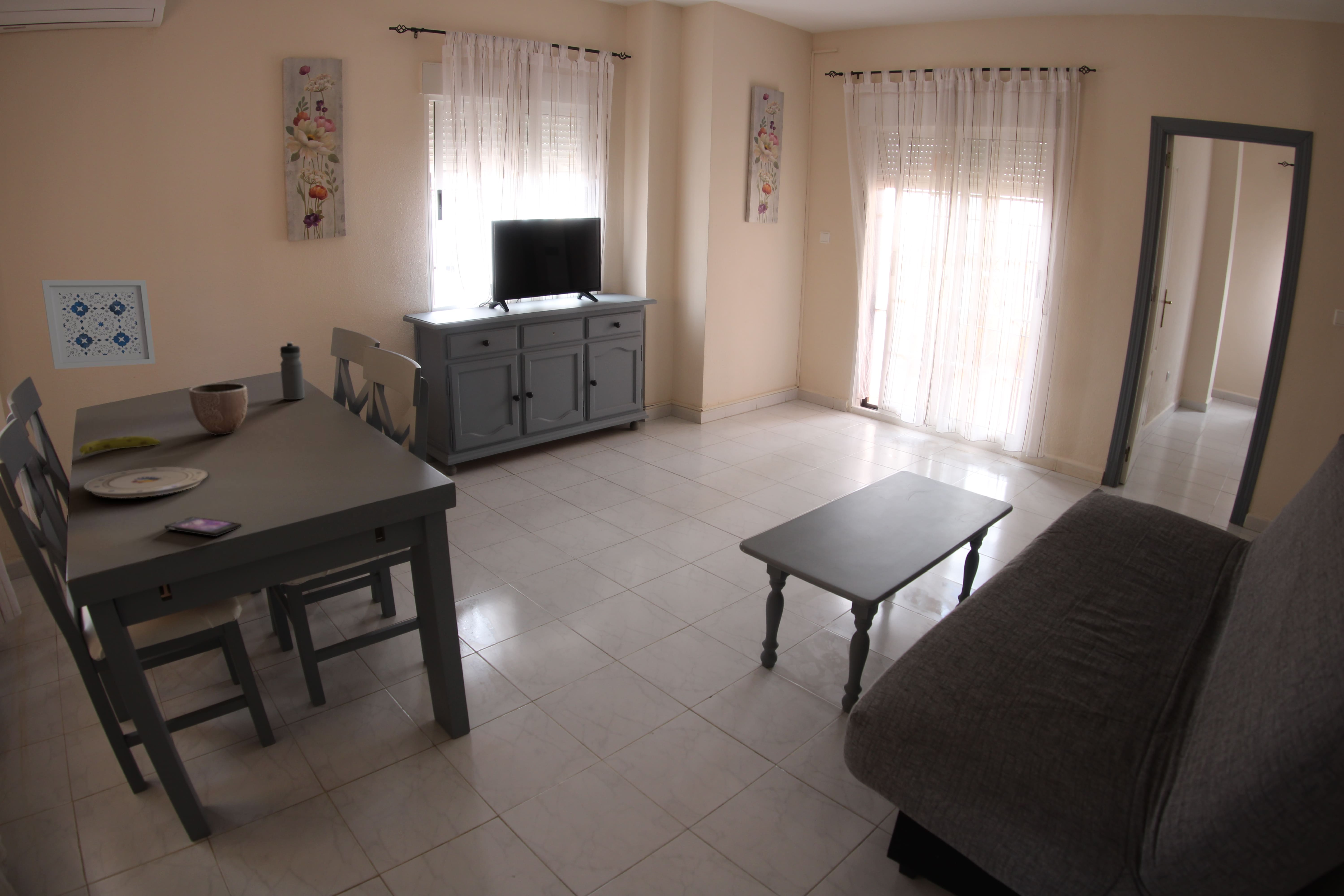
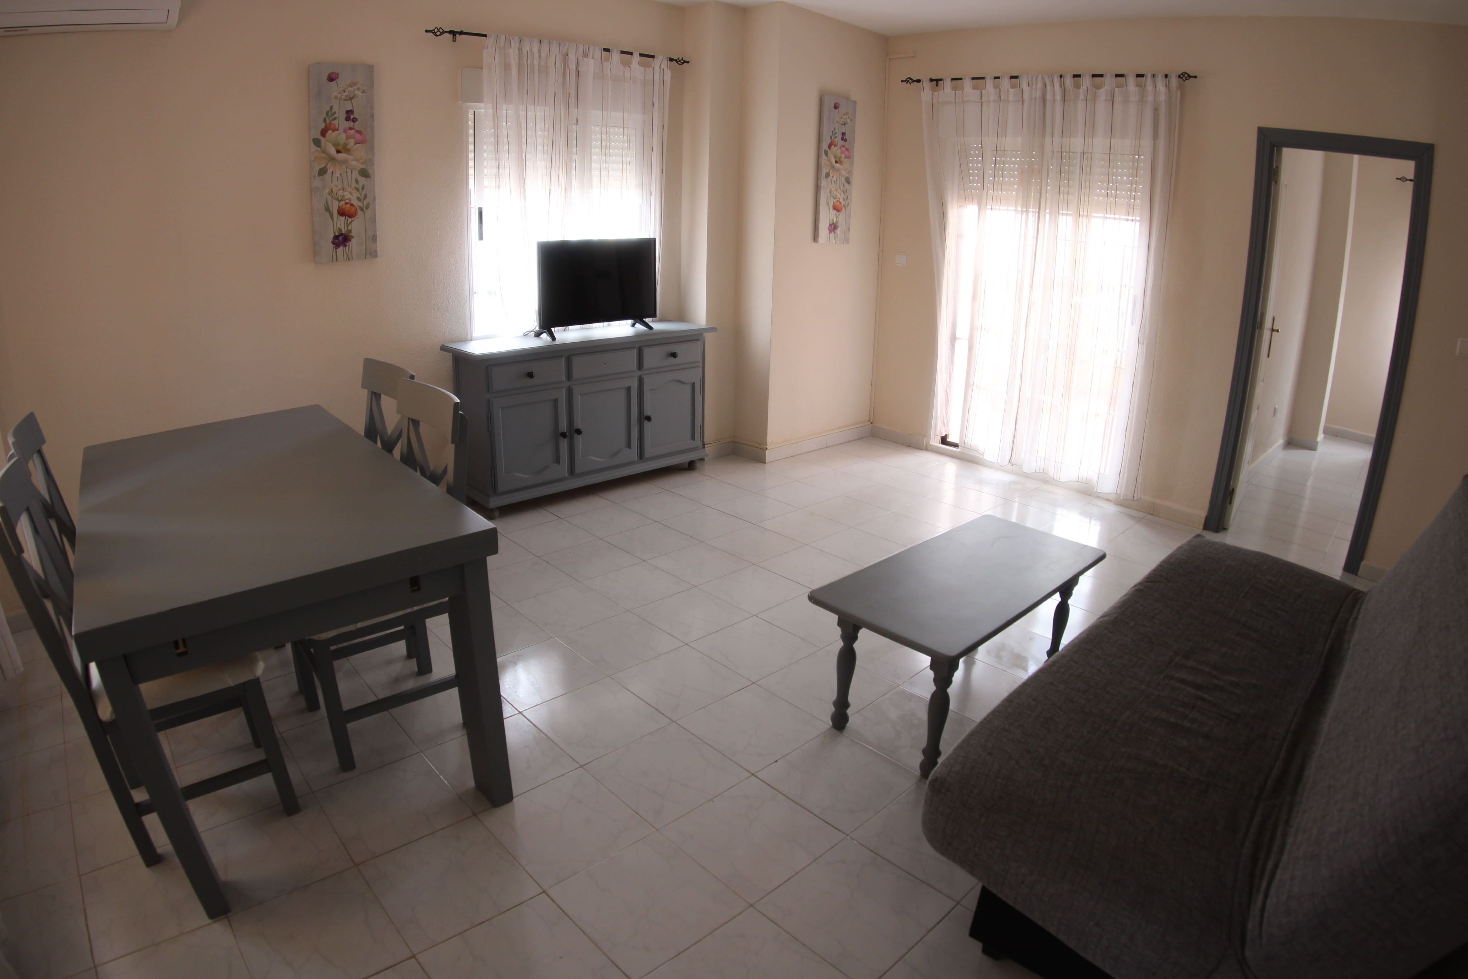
- plate [84,466,209,498]
- fruit [79,435,161,457]
- smartphone [164,516,242,537]
- wall art [41,280,156,369]
- water bottle [280,342,305,400]
- decorative bowl [188,383,248,435]
